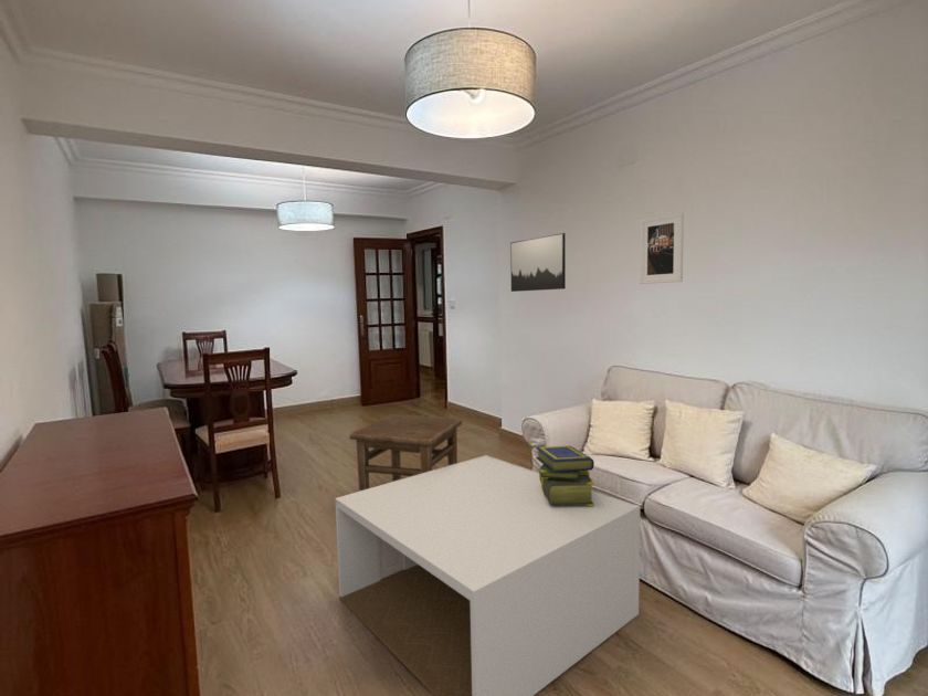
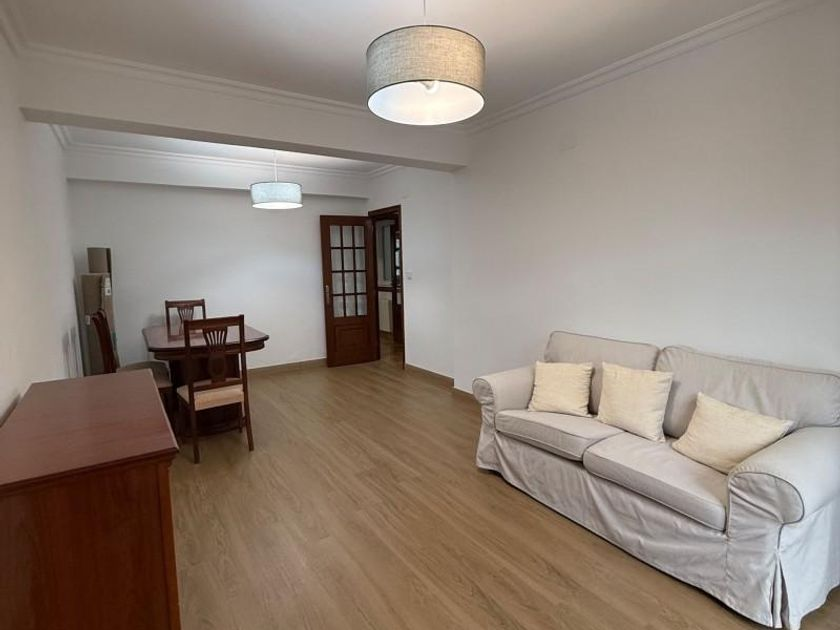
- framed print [639,211,685,285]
- stack of books [535,445,595,506]
- coffee table [334,454,641,696]
- wall art [509,232,567,293]
- side table [349,413,463,492]
